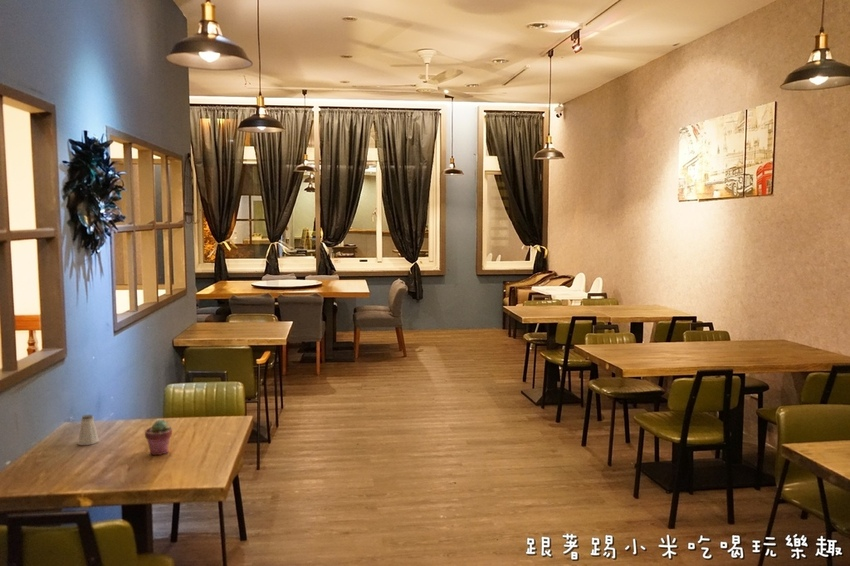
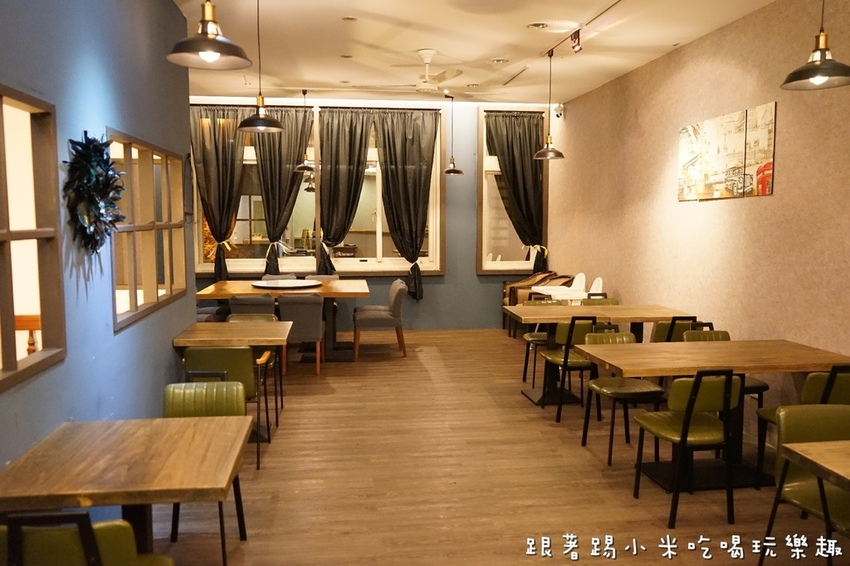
- saltshaker [77,414,100,446]
- potted succulent [144,419,173,456]
